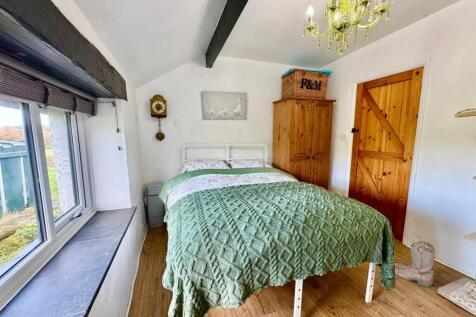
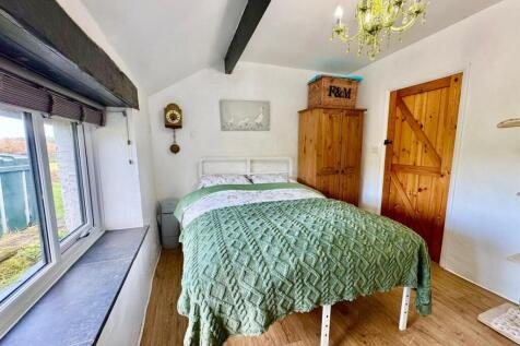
- boots [394,238,436,288]
